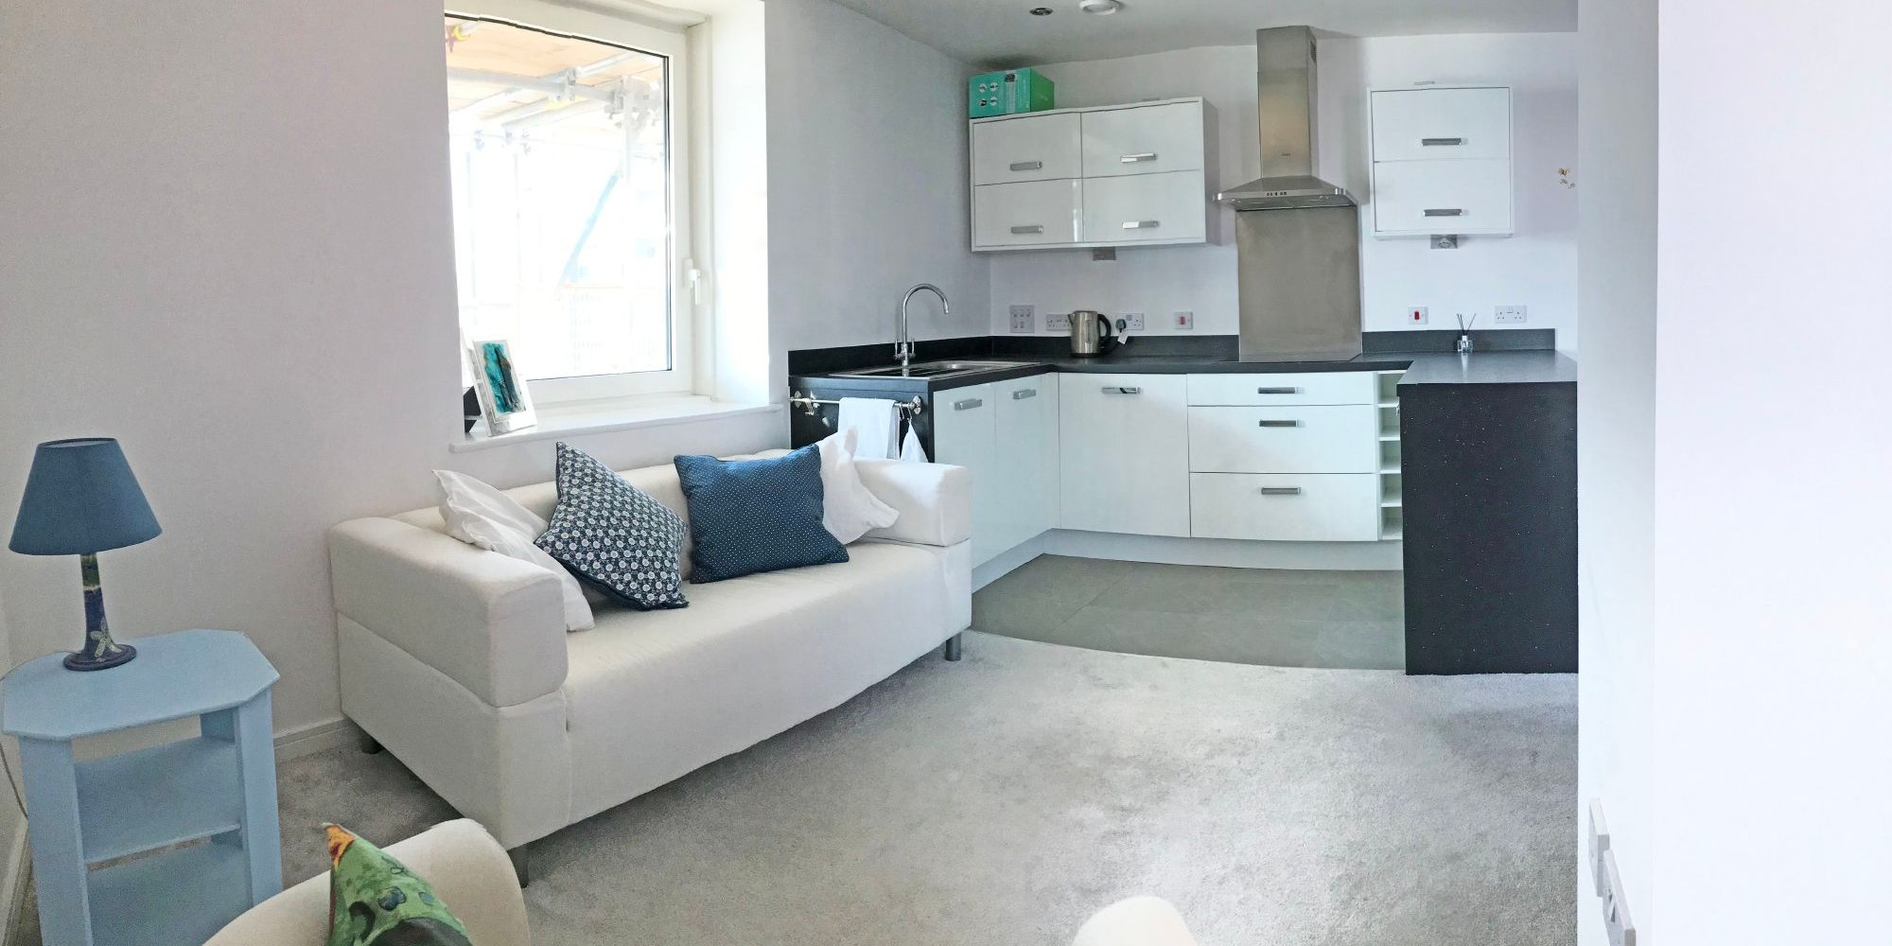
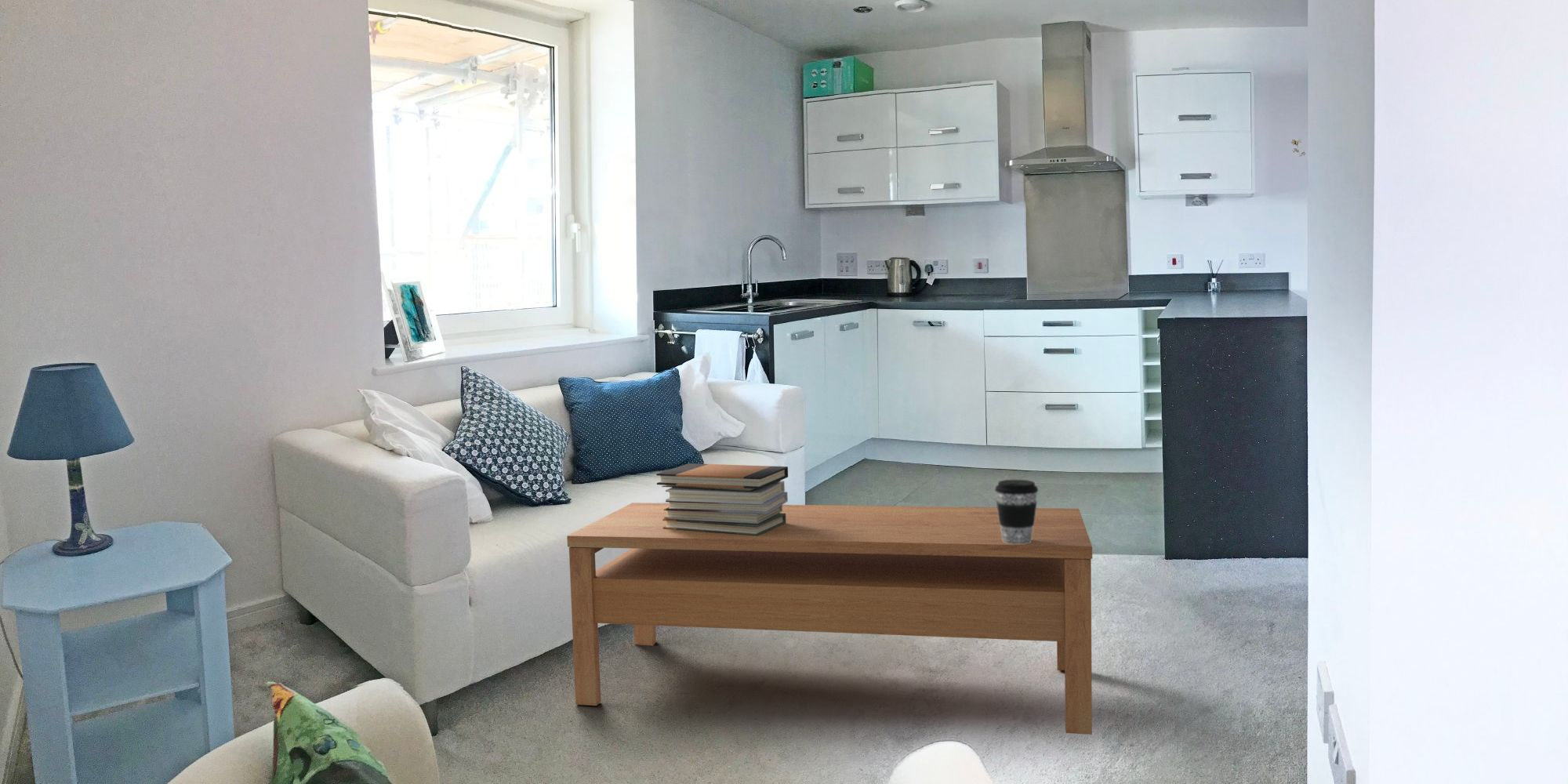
+ coffee table [566,502,1093,735]
+ book stack [655,463,789,535]
+ coffee cup [994,479,1039,544]
